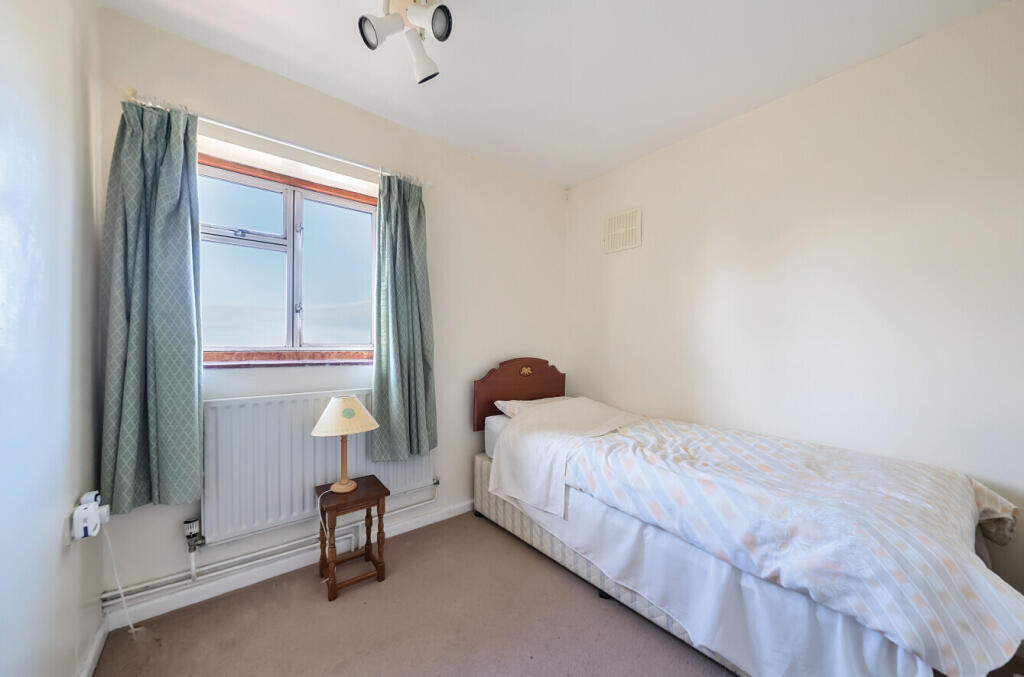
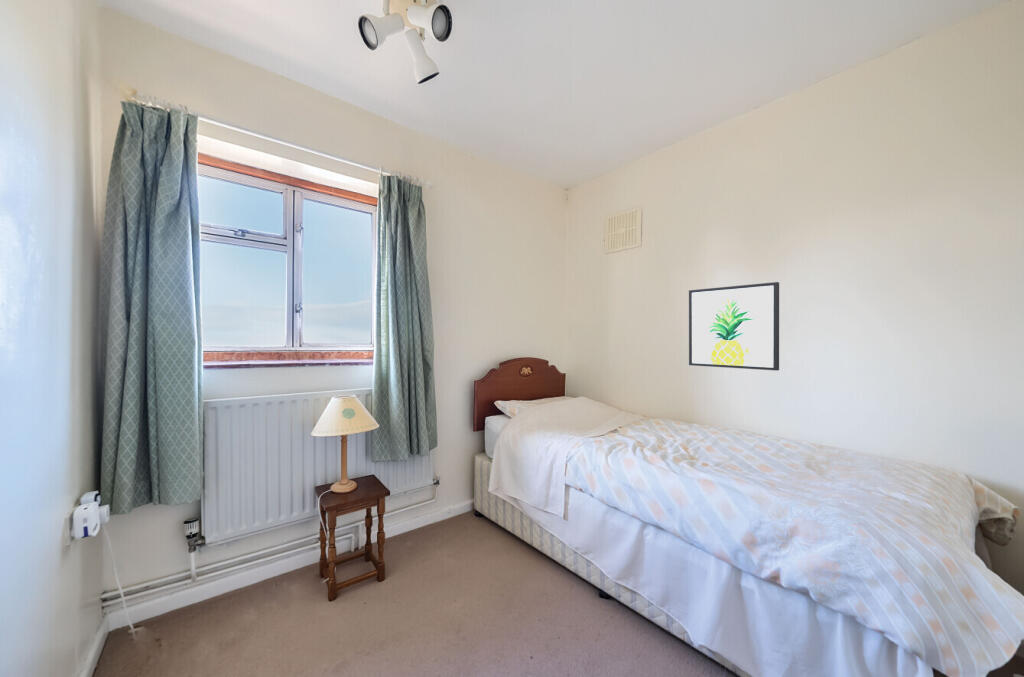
+ wall art [688,281,780,372]
